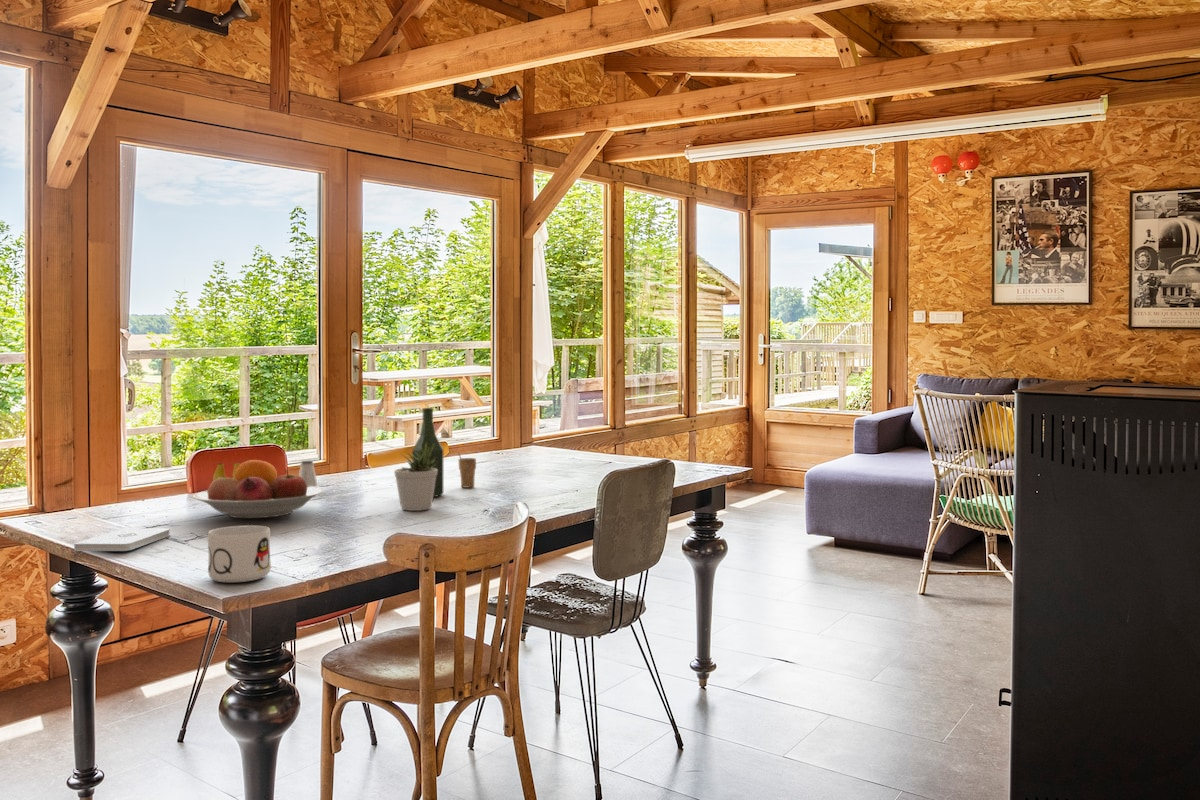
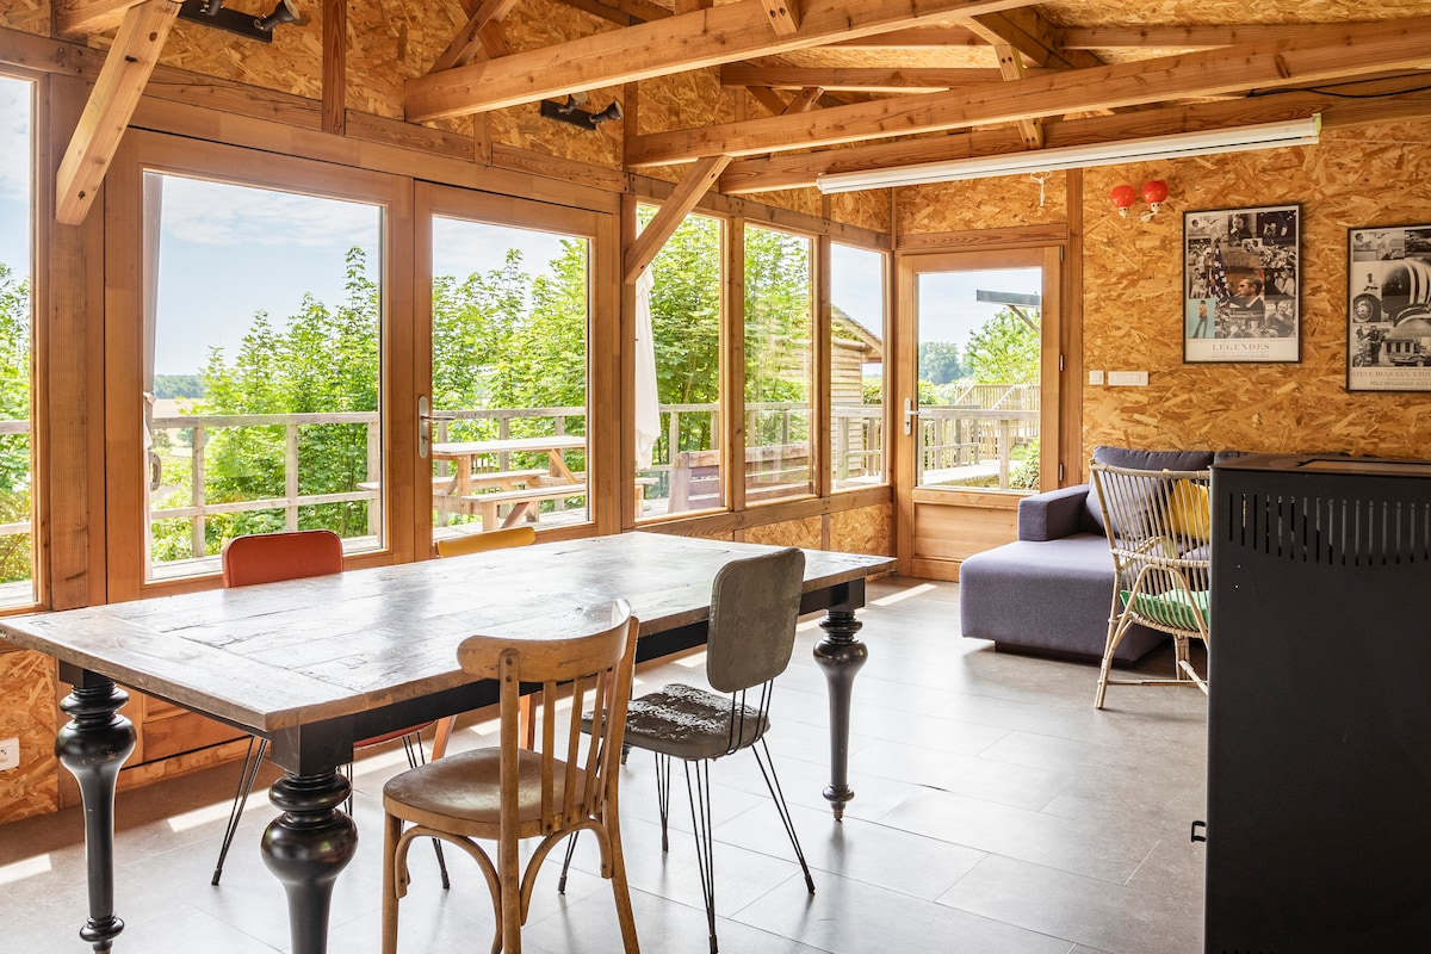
- potted plant [393,444,438,512]
- fruit bowl [192,459,325,519]
- mug [207,524,272,583]
- bottle [411,407,445,498]
- cup [457,451,477,489]
- notepad [73,527,171,552]
- saltshaker [298,459,319,487]
